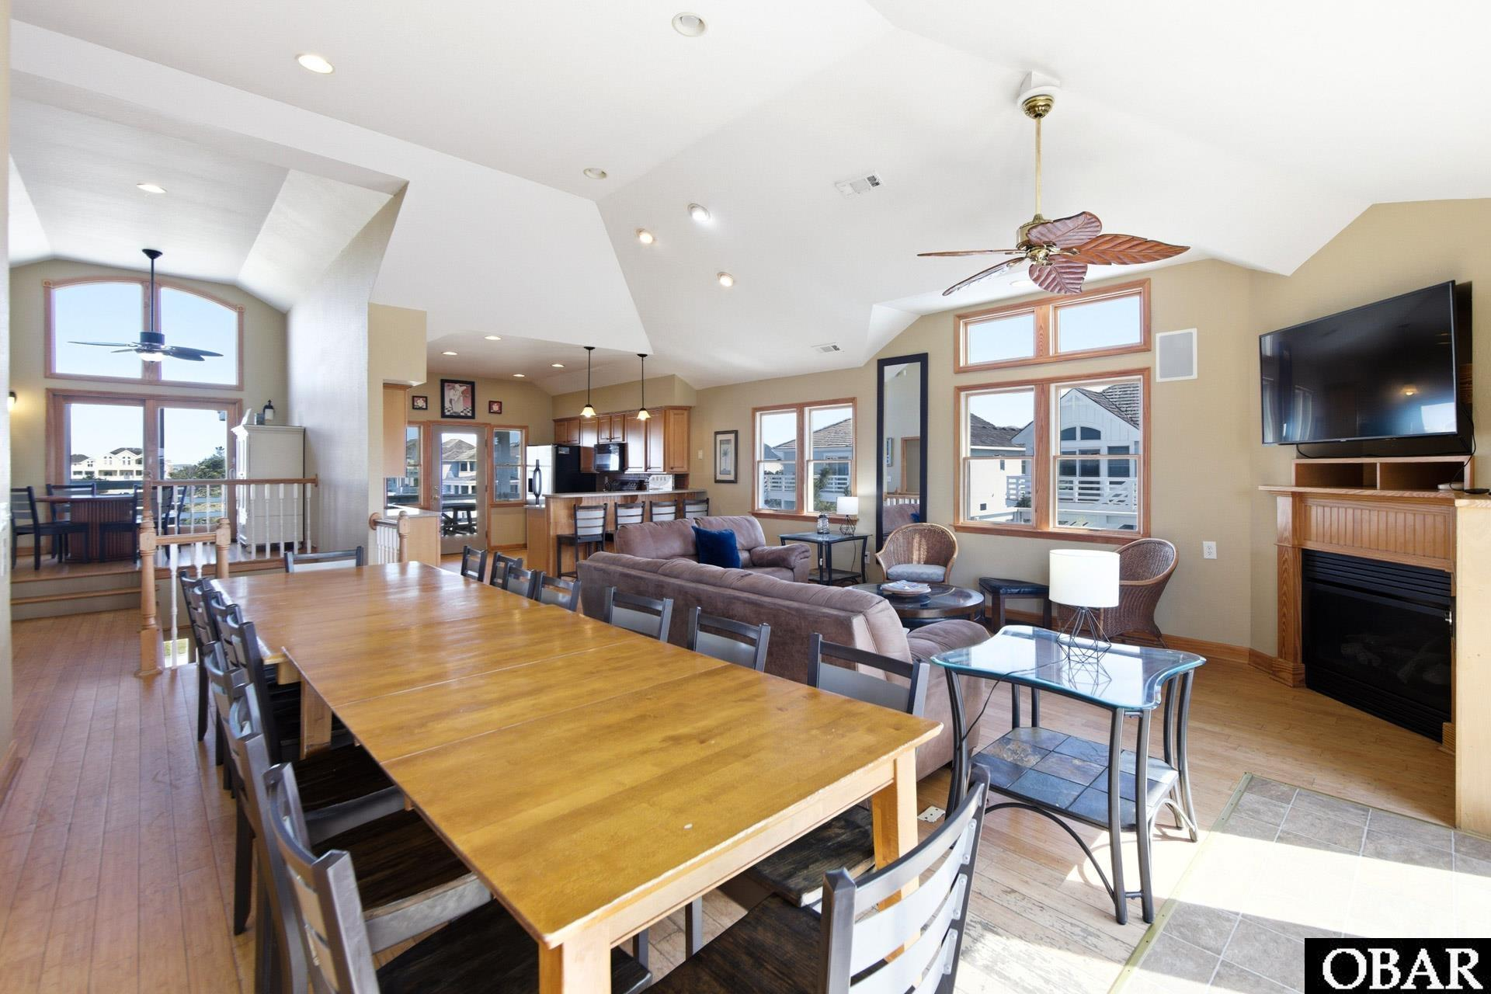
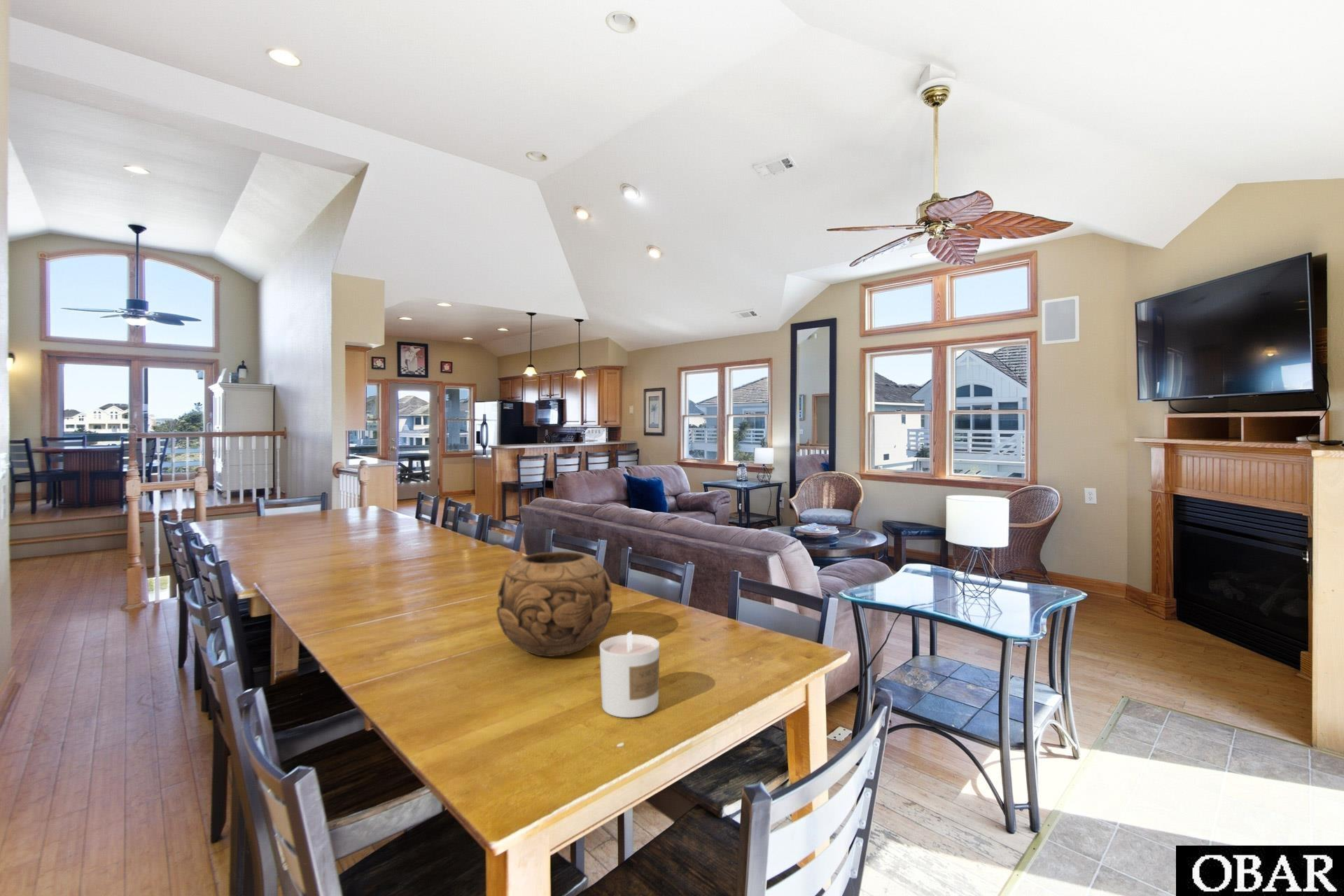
+ decorative bowl [496,551,614,657]
+ candle [599,630,660,718]
